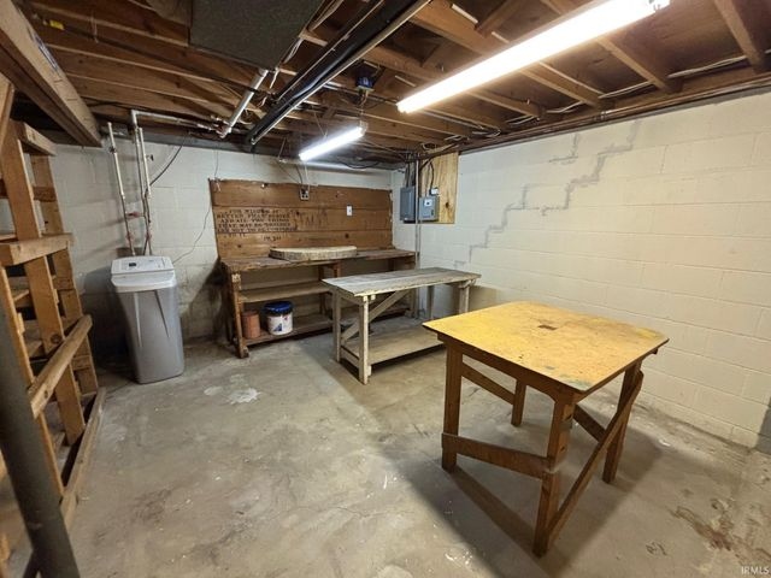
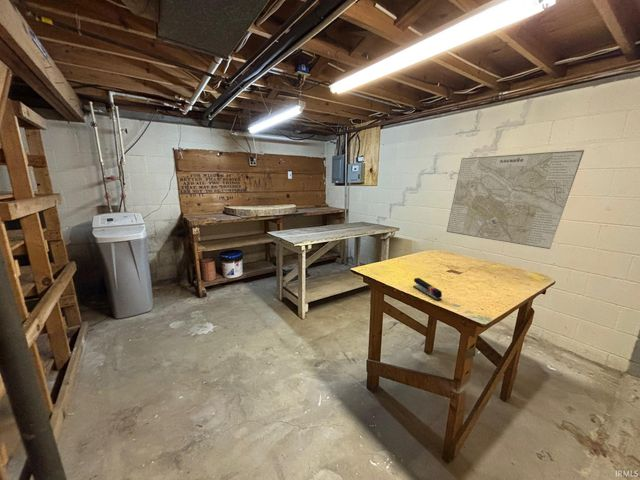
+ map [446,149,585,250]
+ stapler [412,277,443,301]
